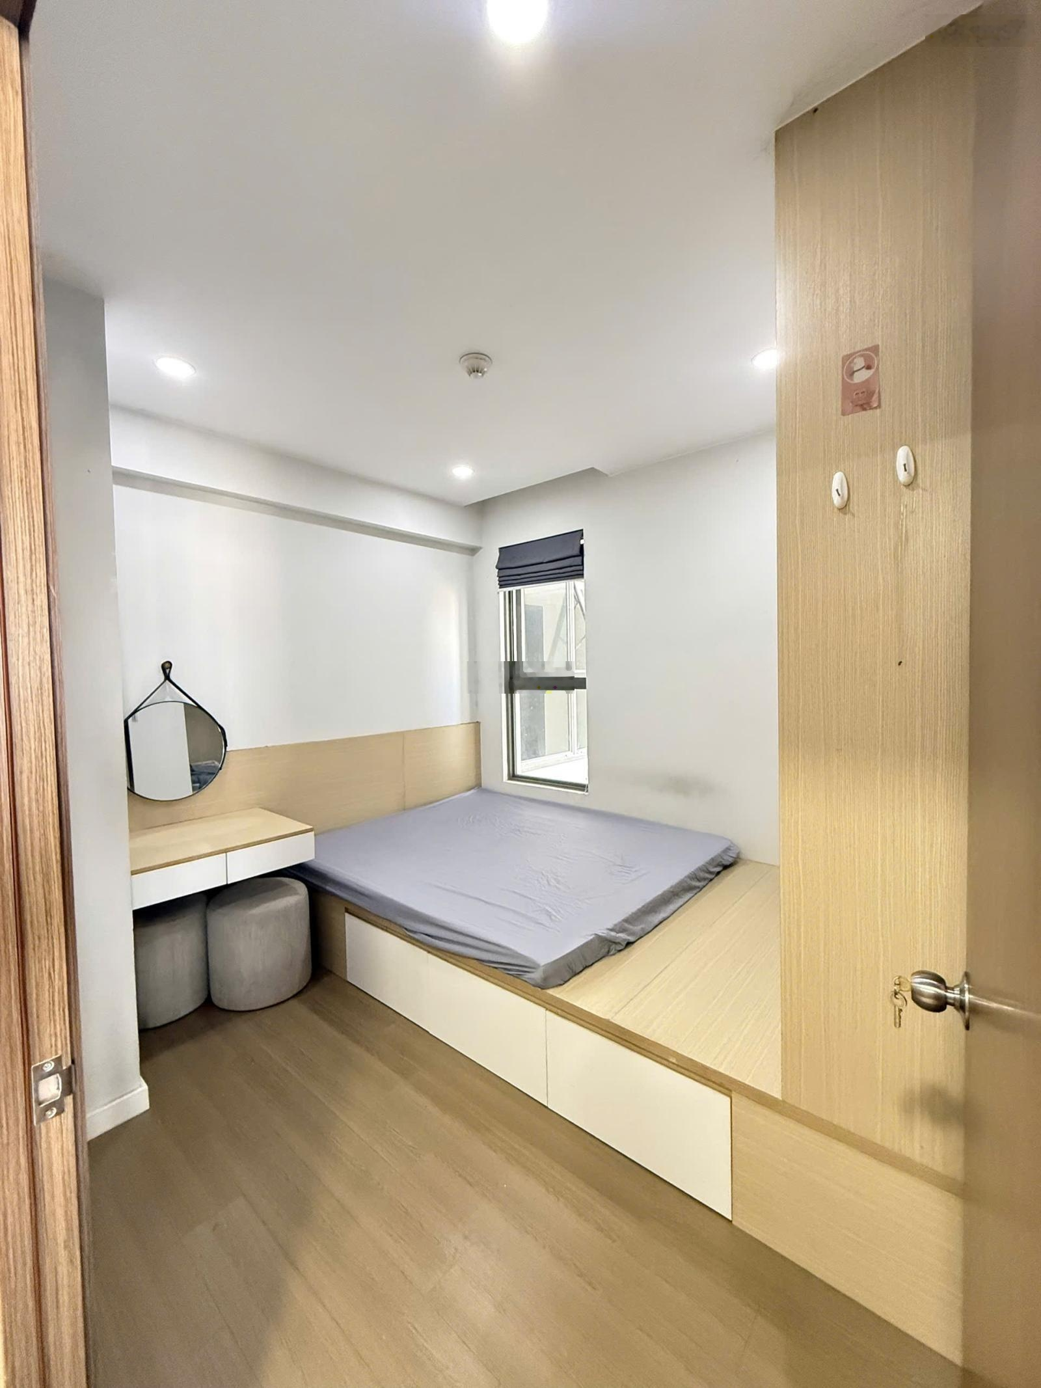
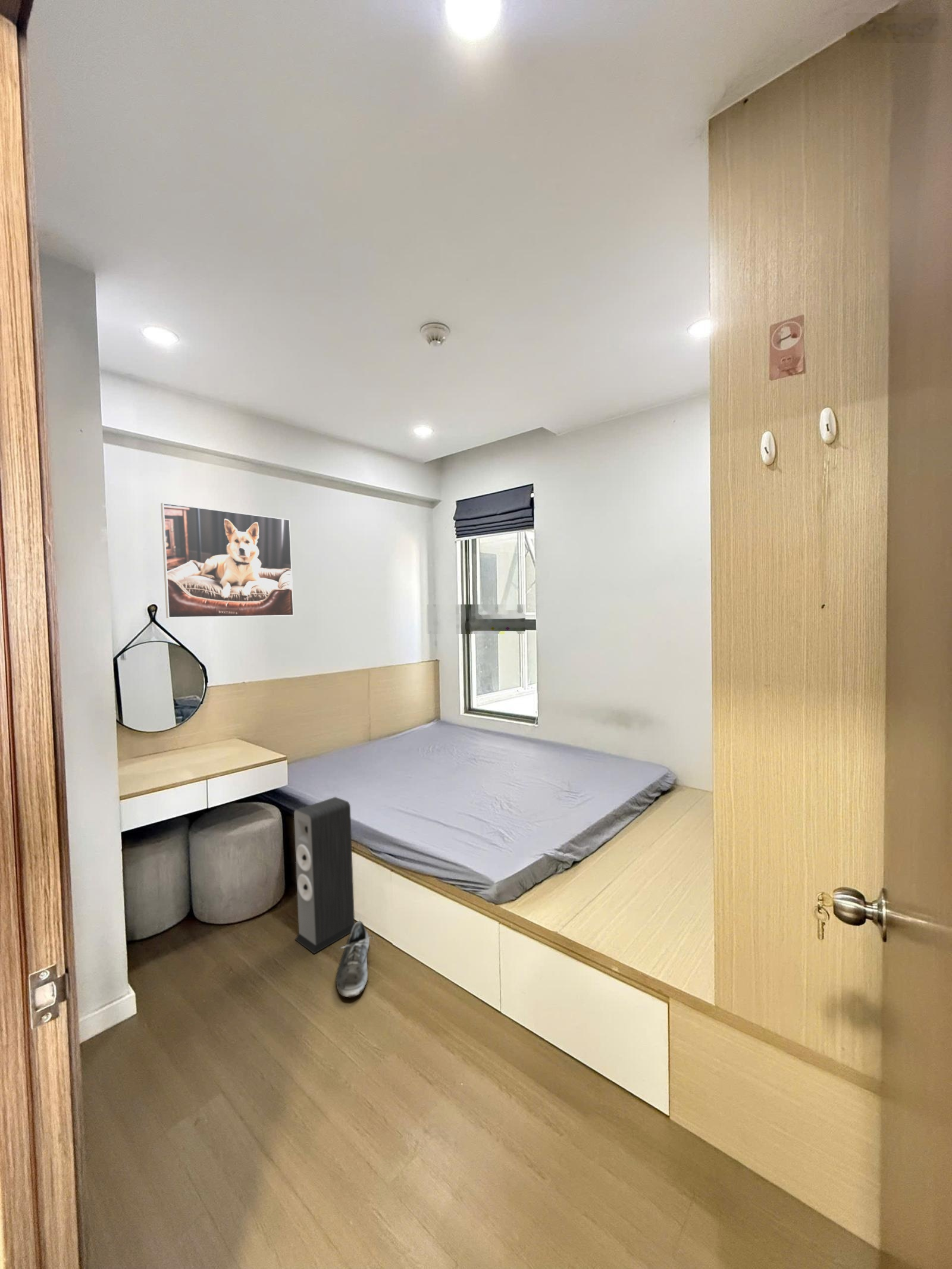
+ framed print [160,502,295,619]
+ shoe [336,920,374,998]
+ speaker [293,797,355,954]
